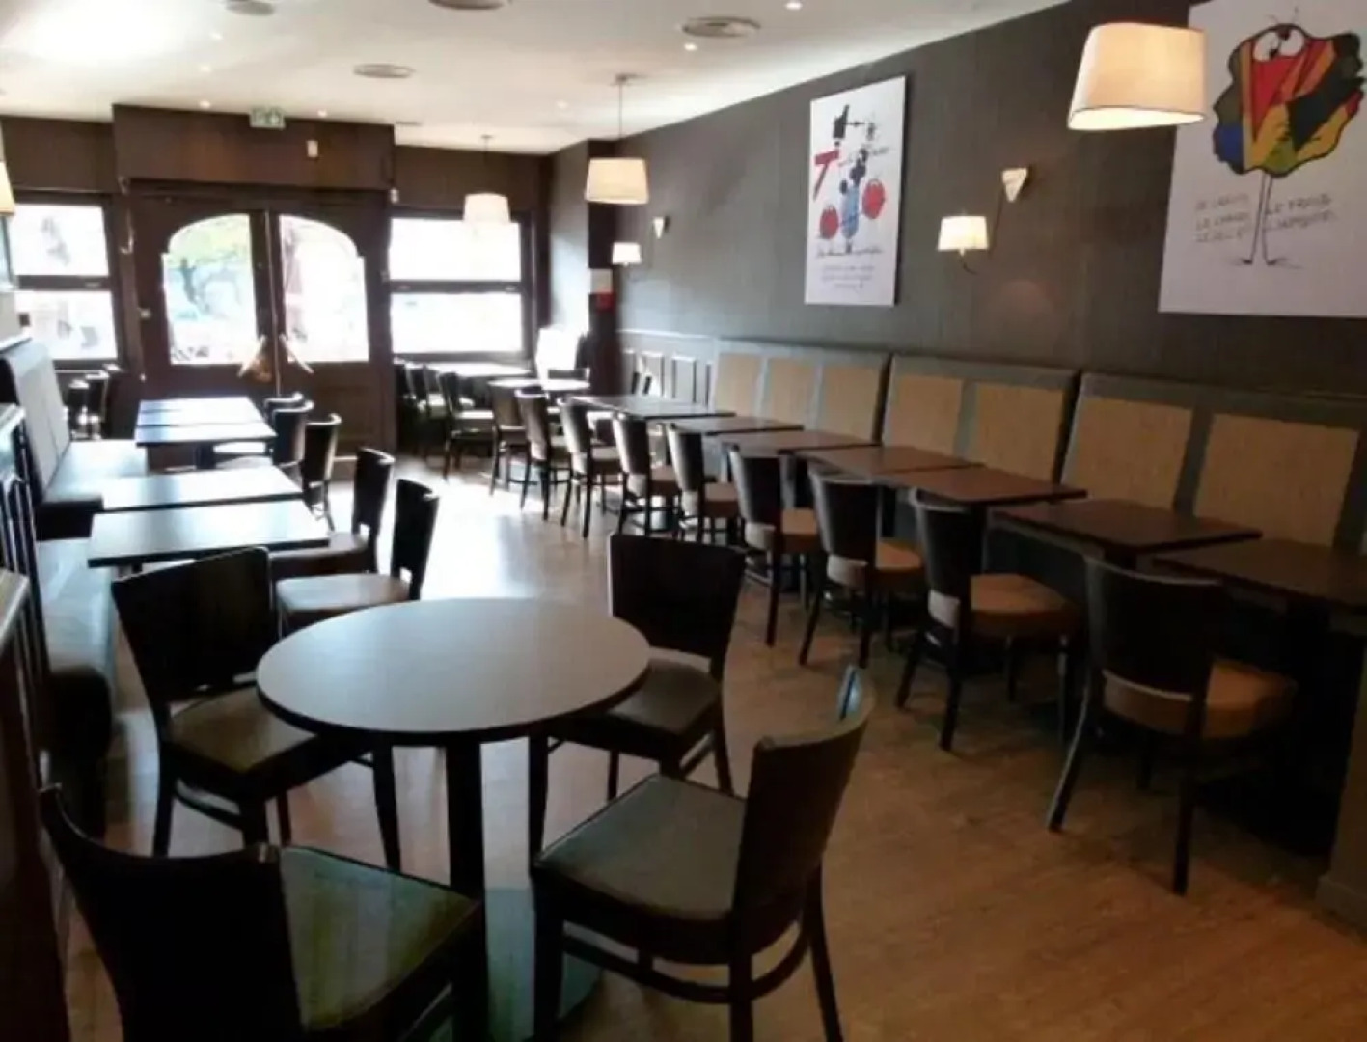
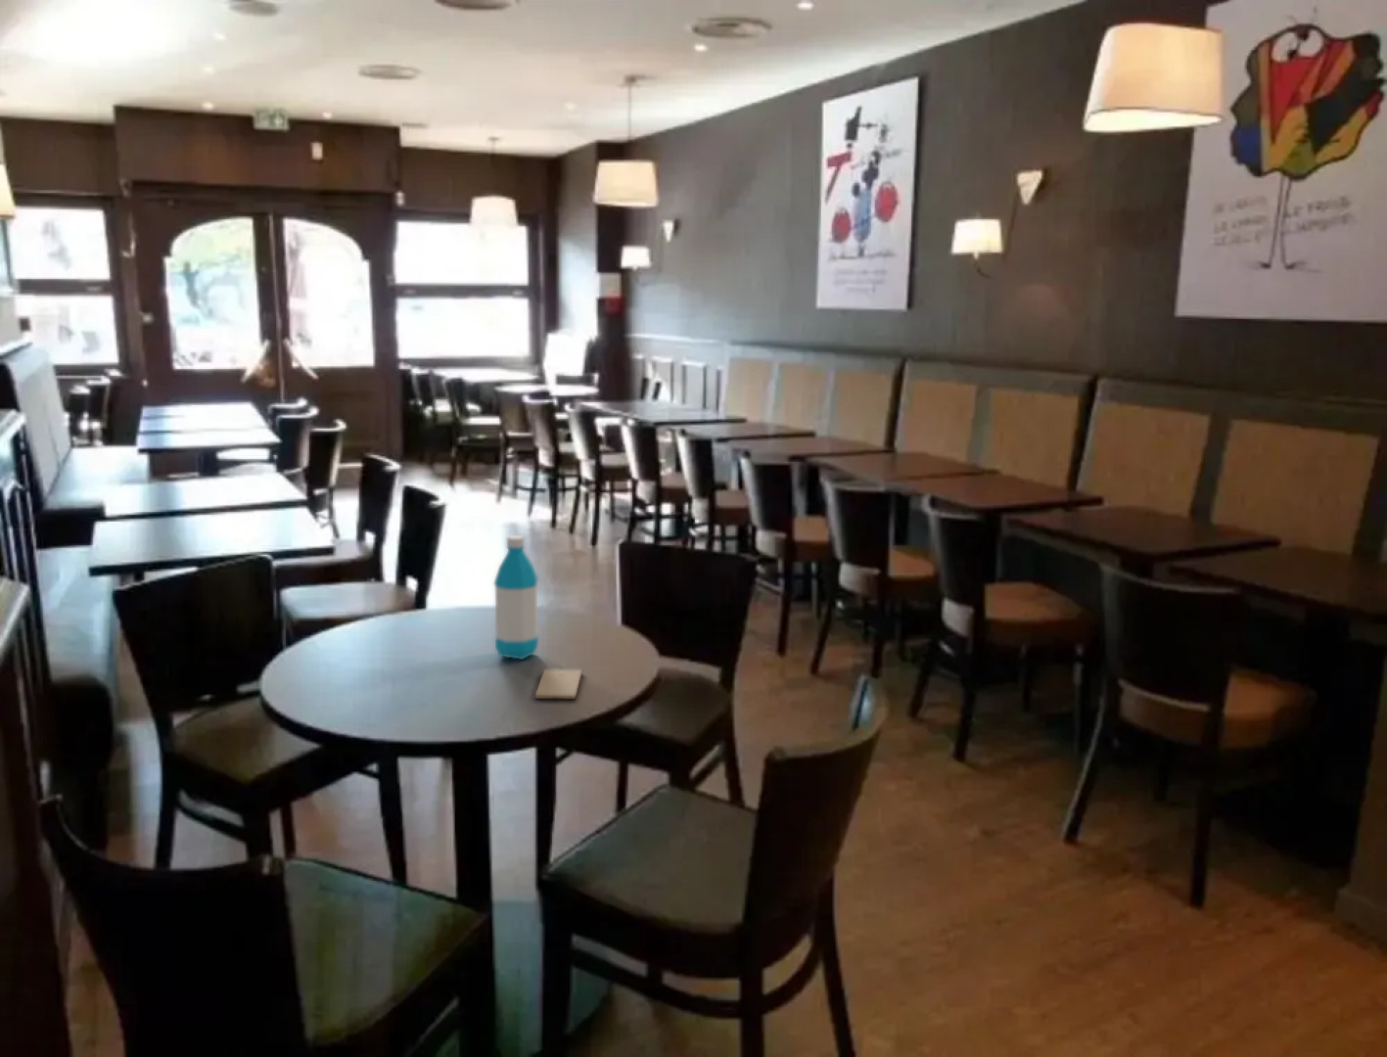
+ water bottle [493,534,540,661]
+ smartphone [534,667,583,699]
